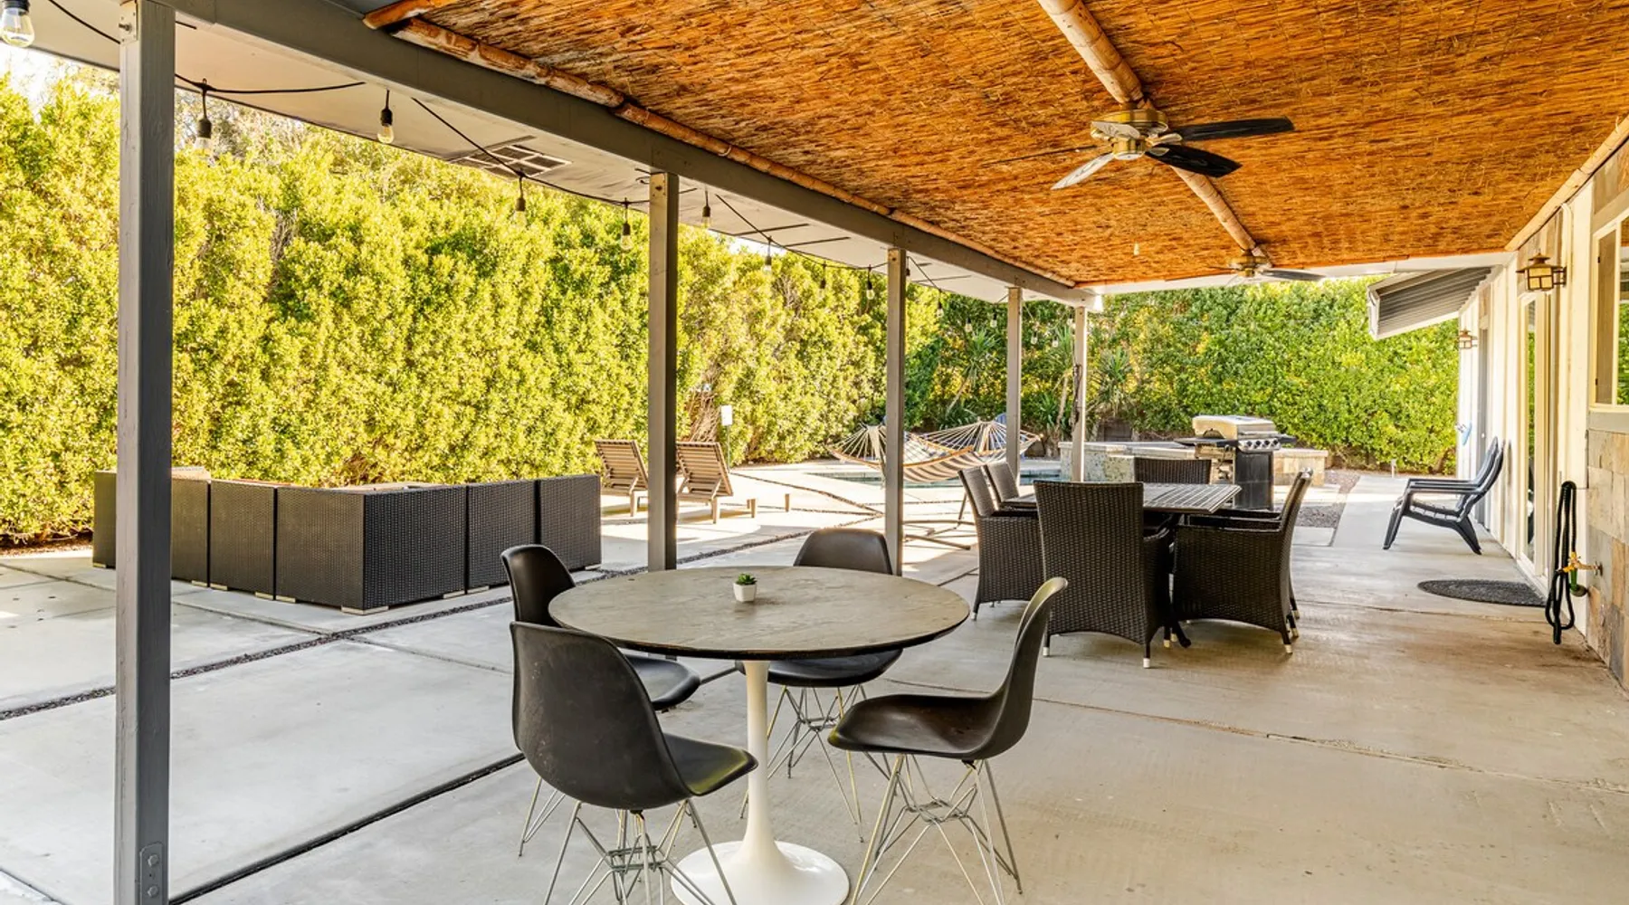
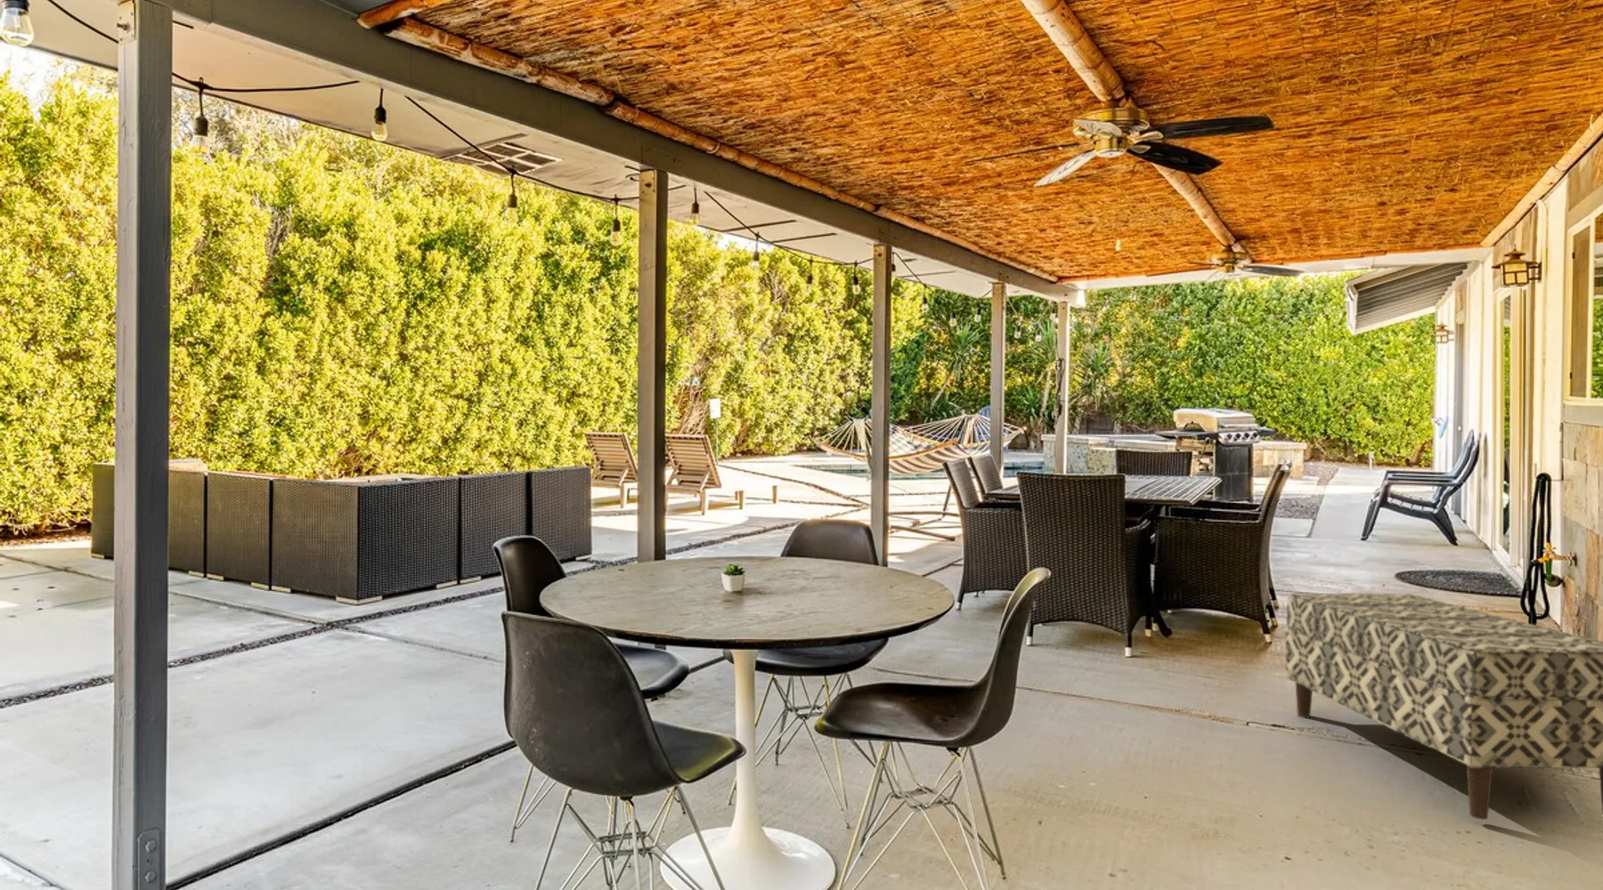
+ bench [1285,593,1603,821]
